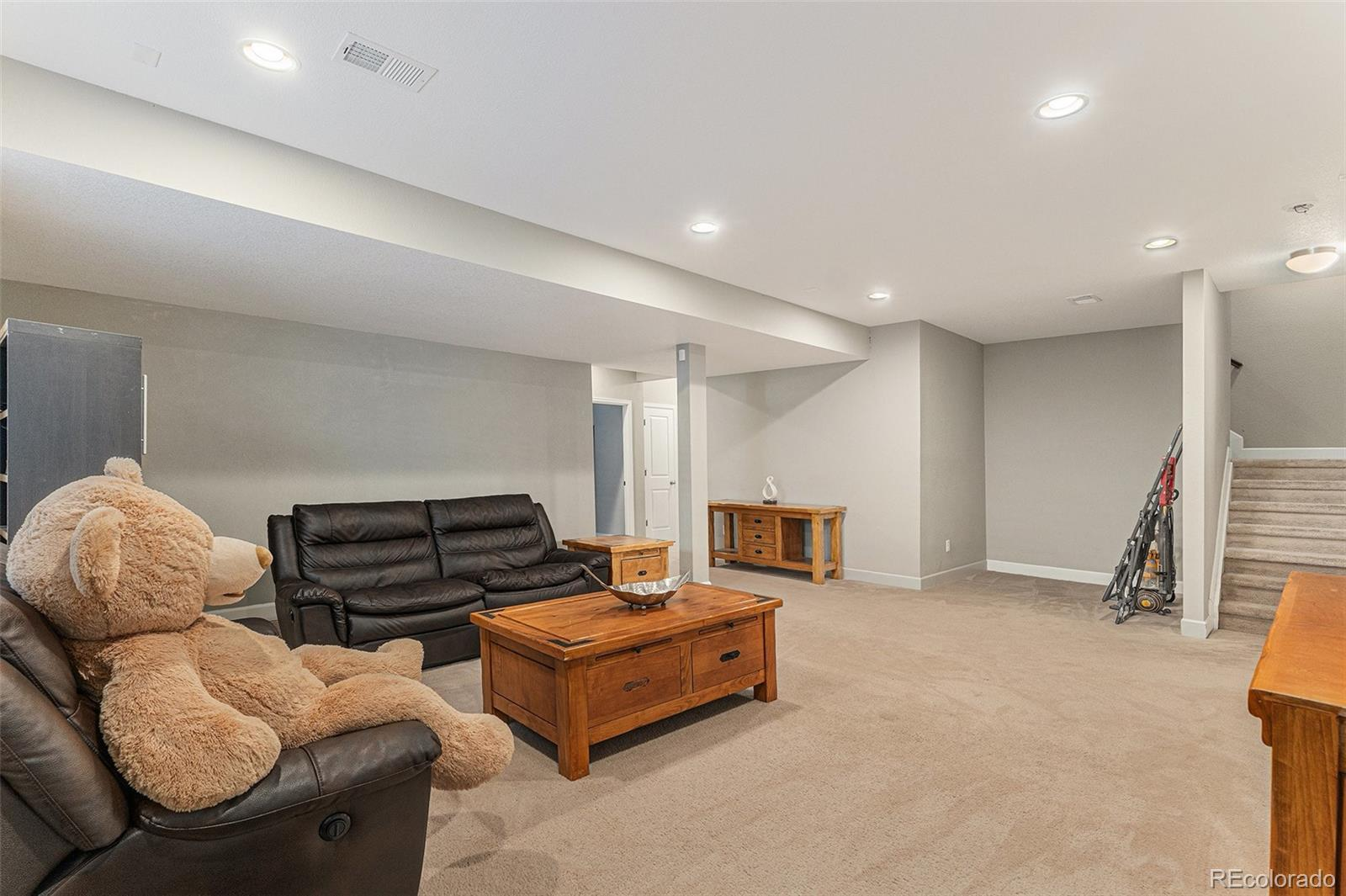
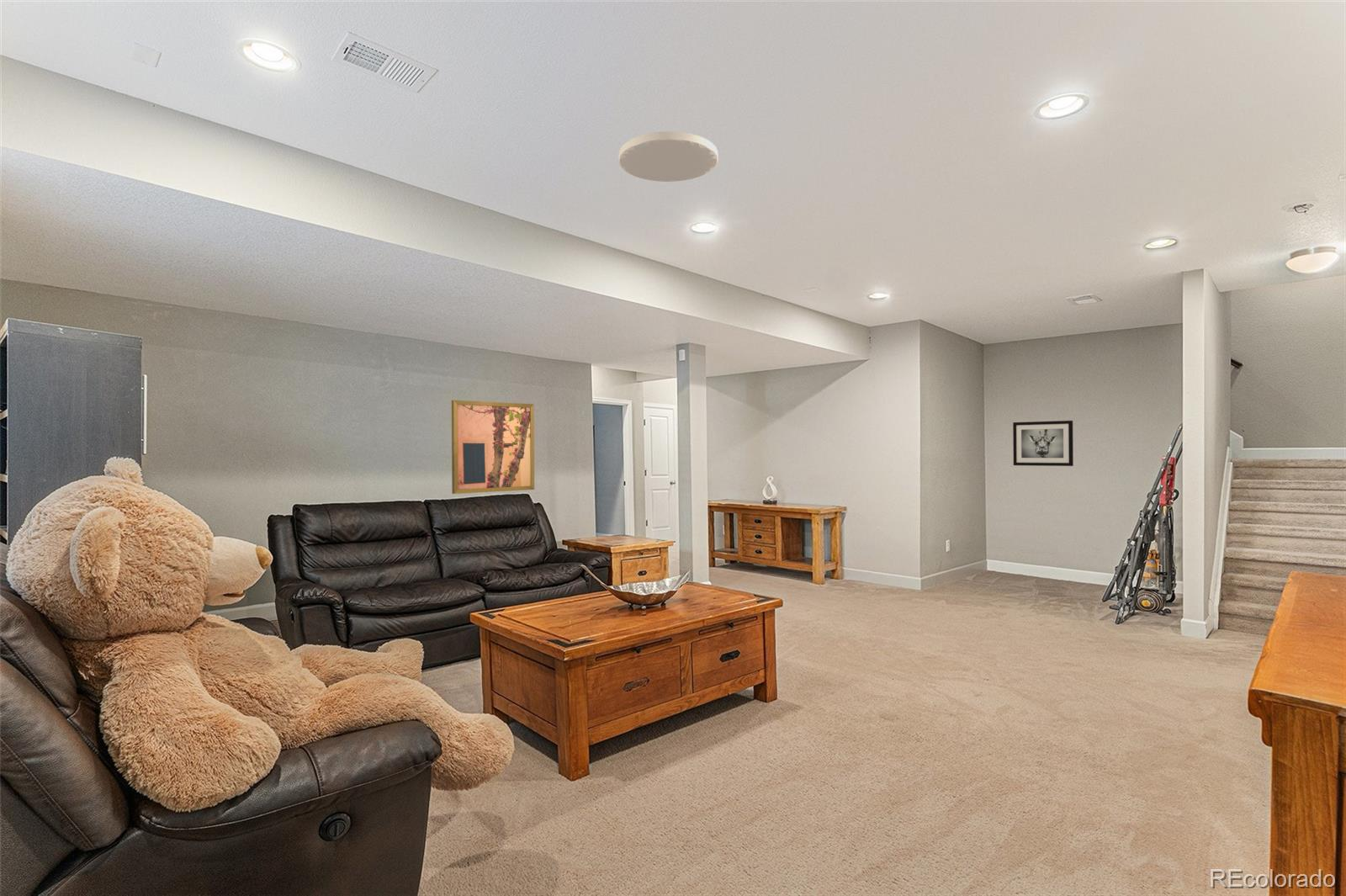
+ ceiling light [618,130,718,183]
+ wall art [1012,420,1074,467]
+ wall art [451,400,535,495]
